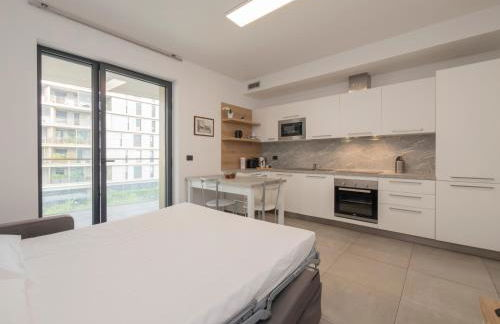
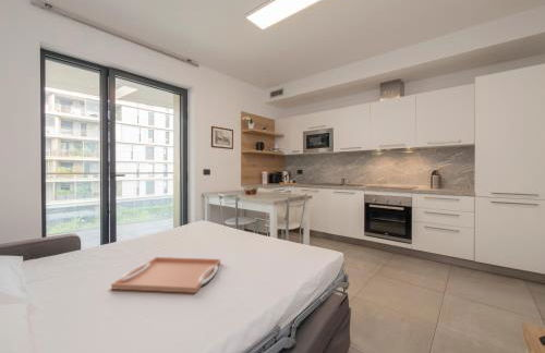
+ serving tray [110,256,221,294]
